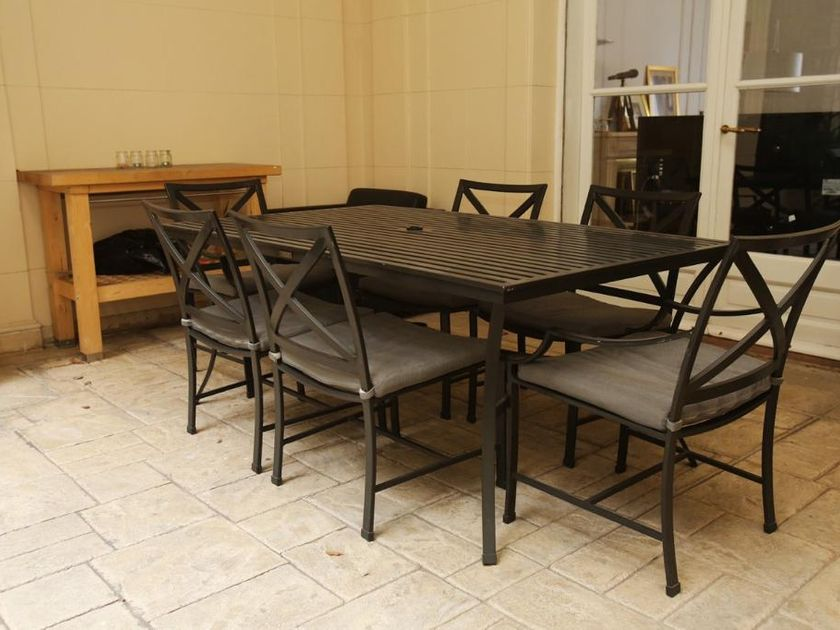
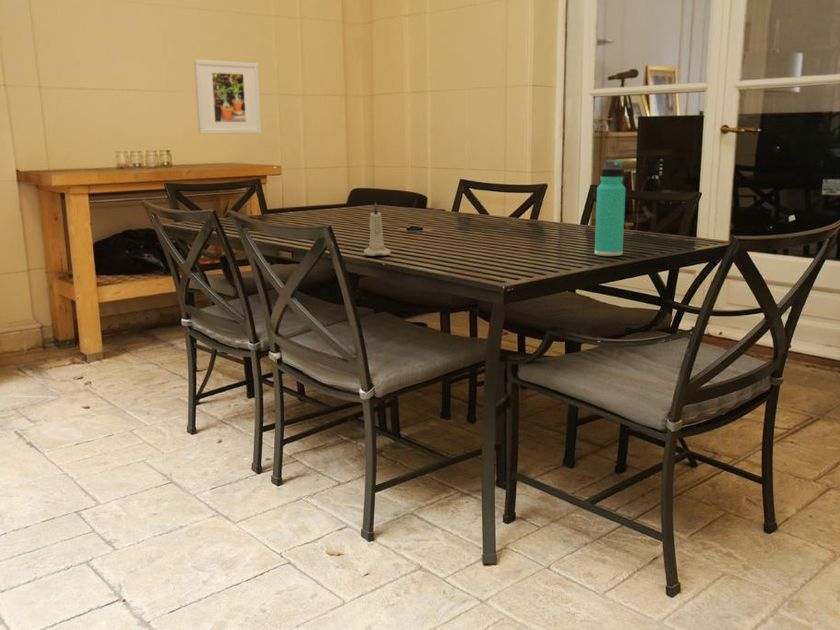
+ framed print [193,59,262,135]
+ thermos bottle [594,159,627,257]
+ candle [363,201,392,257]
